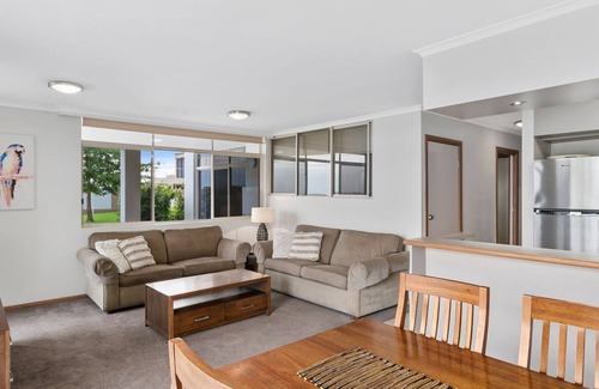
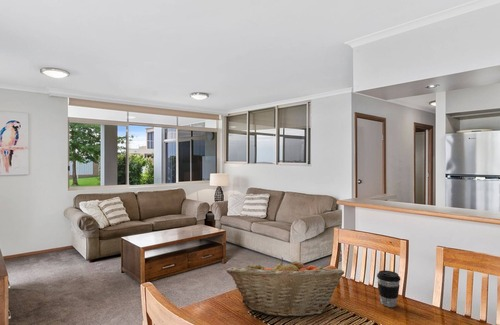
+ coffee cup [376,269,401,308]
+ fruit basket [226,257,345,319]
